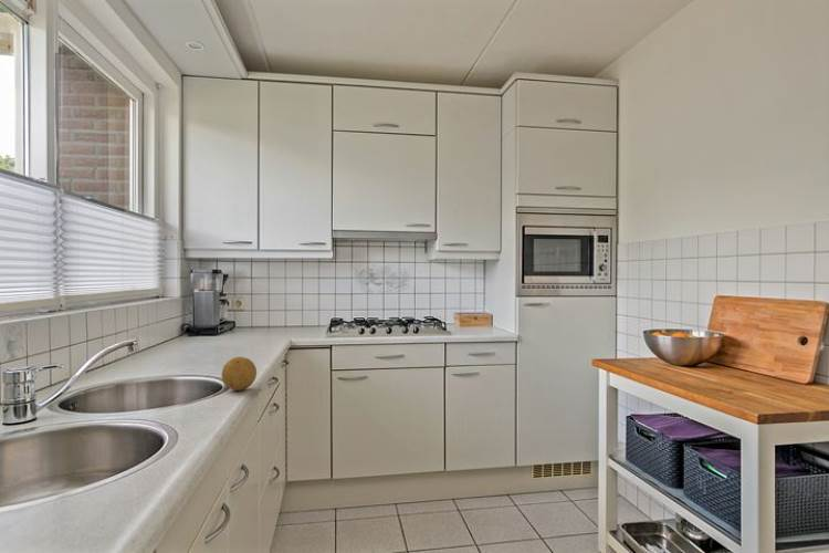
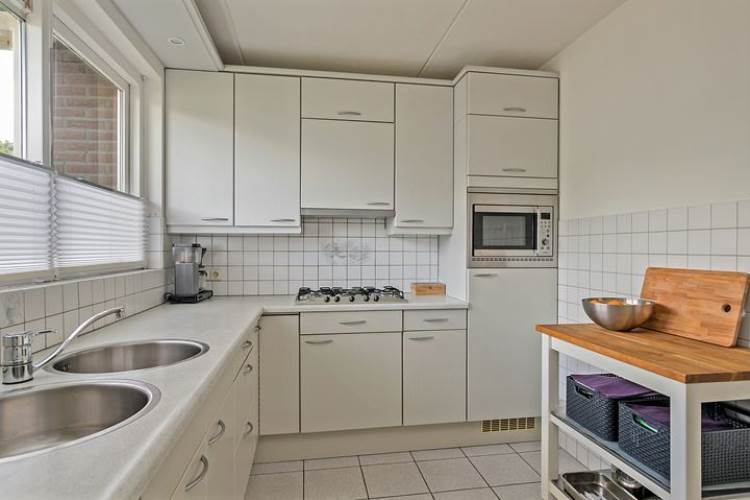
- fruit [221,356,258,392]
